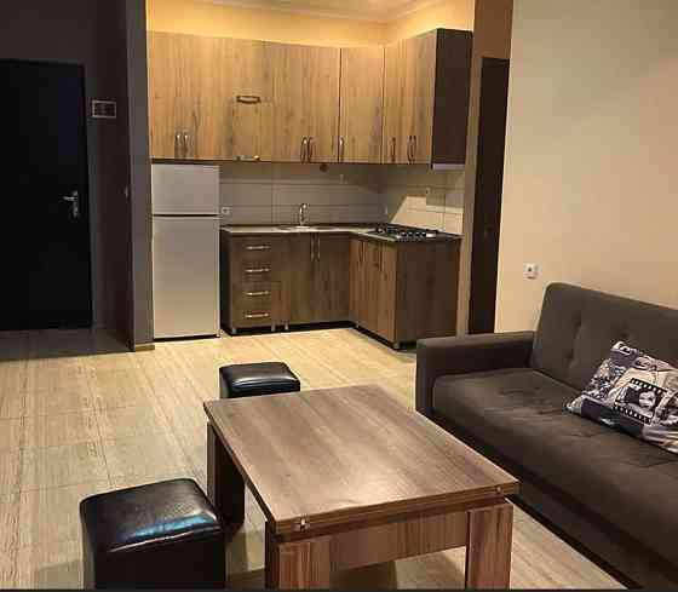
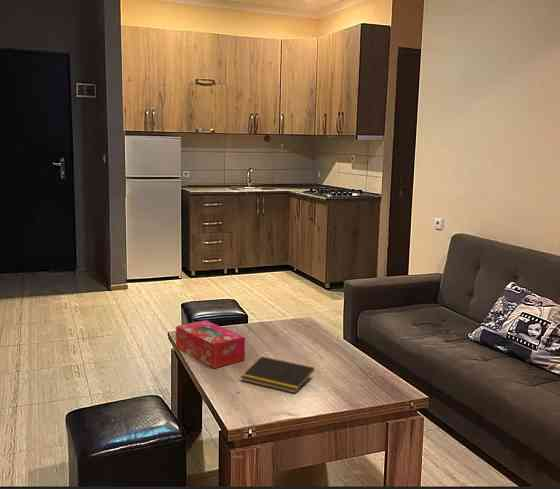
+ tissue box [175,319,246,369]
+ notepad [240,356,315,394]
